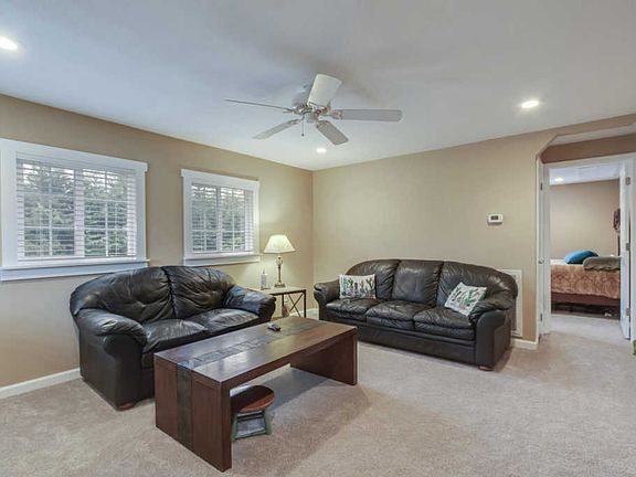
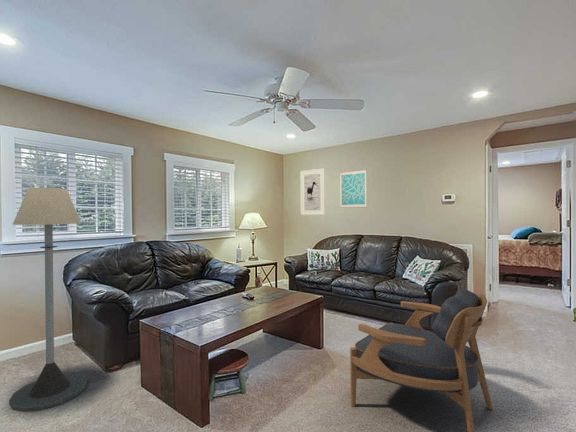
+ wall art [339,168,367,209]
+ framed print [300,168,326,216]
+ floor lamp [8,187,88,413]
+ armchair [349,288,494,432]
